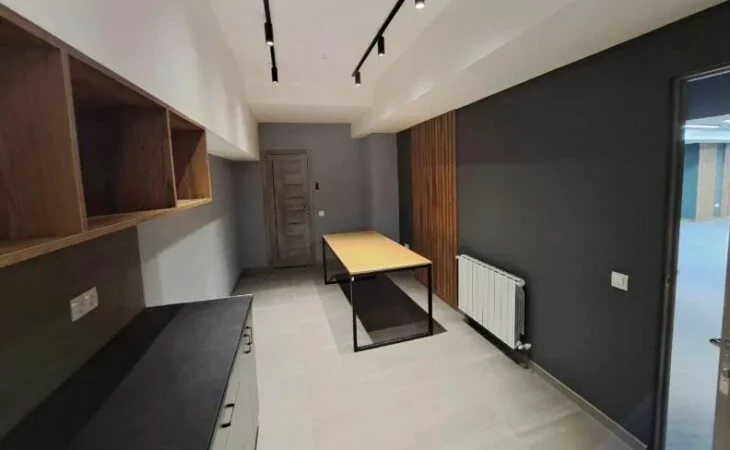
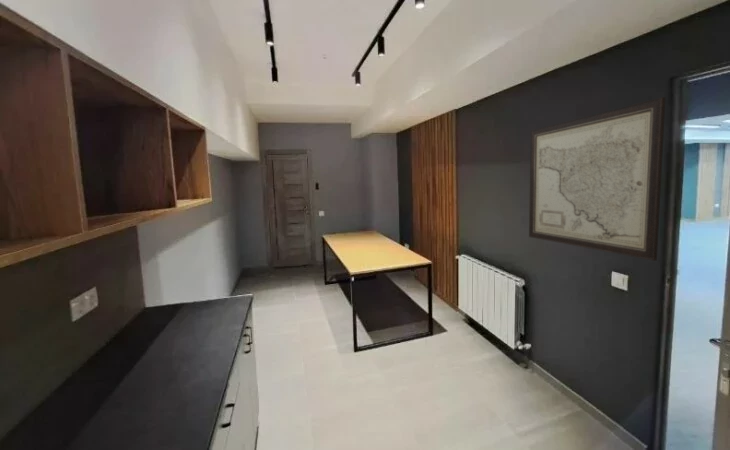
+ wall art [528,96,666,262]
